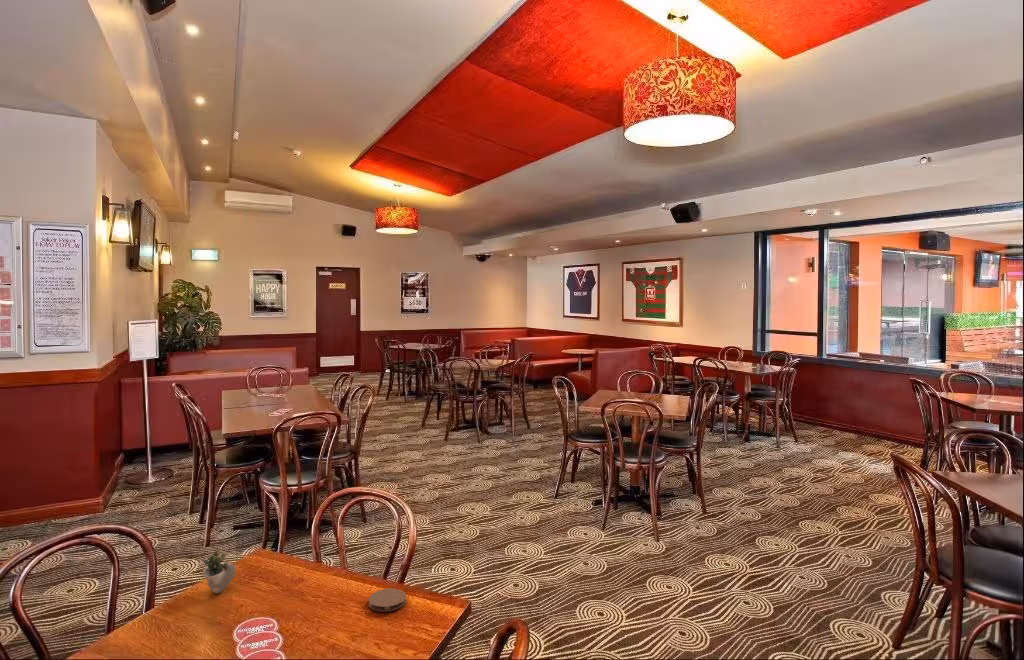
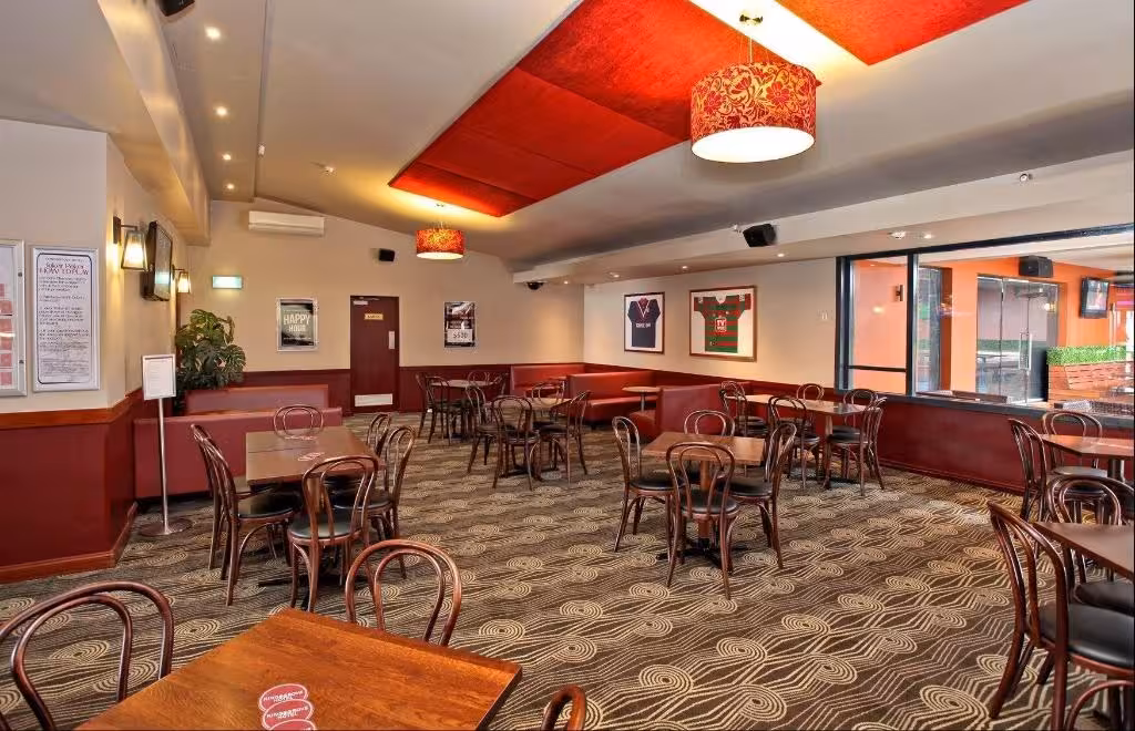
- coaster [368,588,407,613]
- succulent plant [201,547,247,594]
